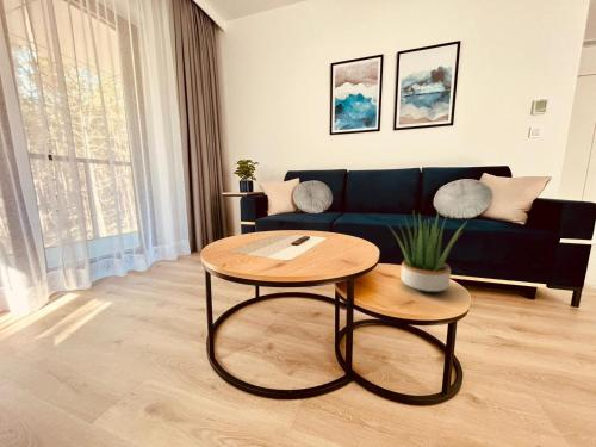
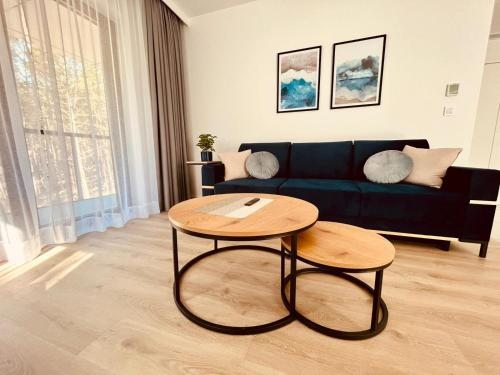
- potted plant [386,209,468,293]
